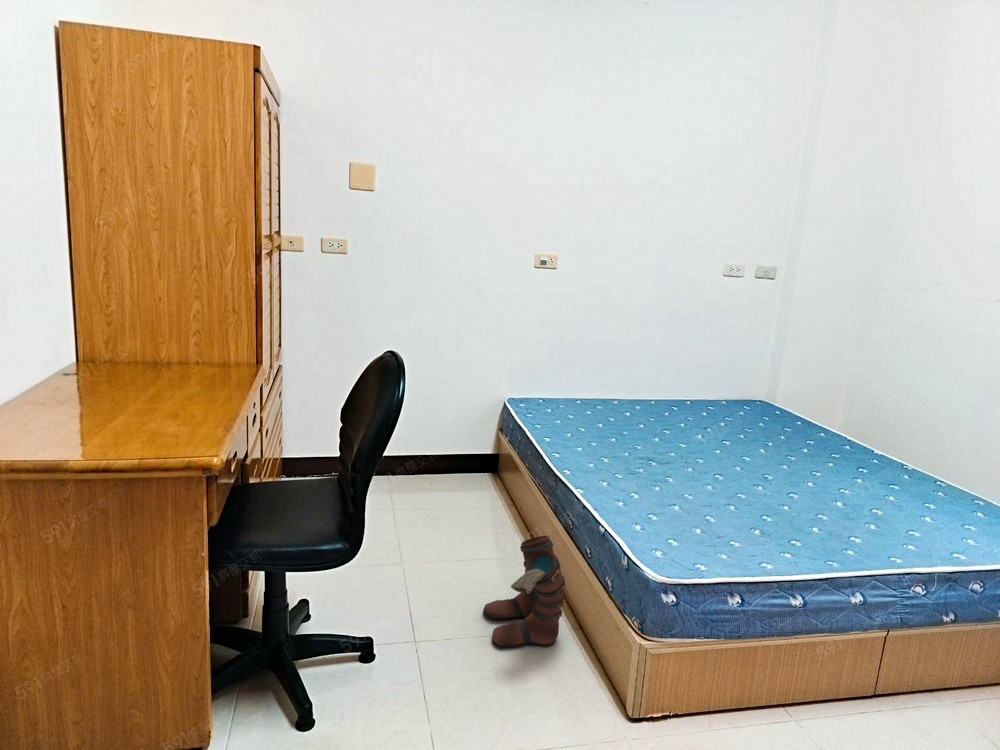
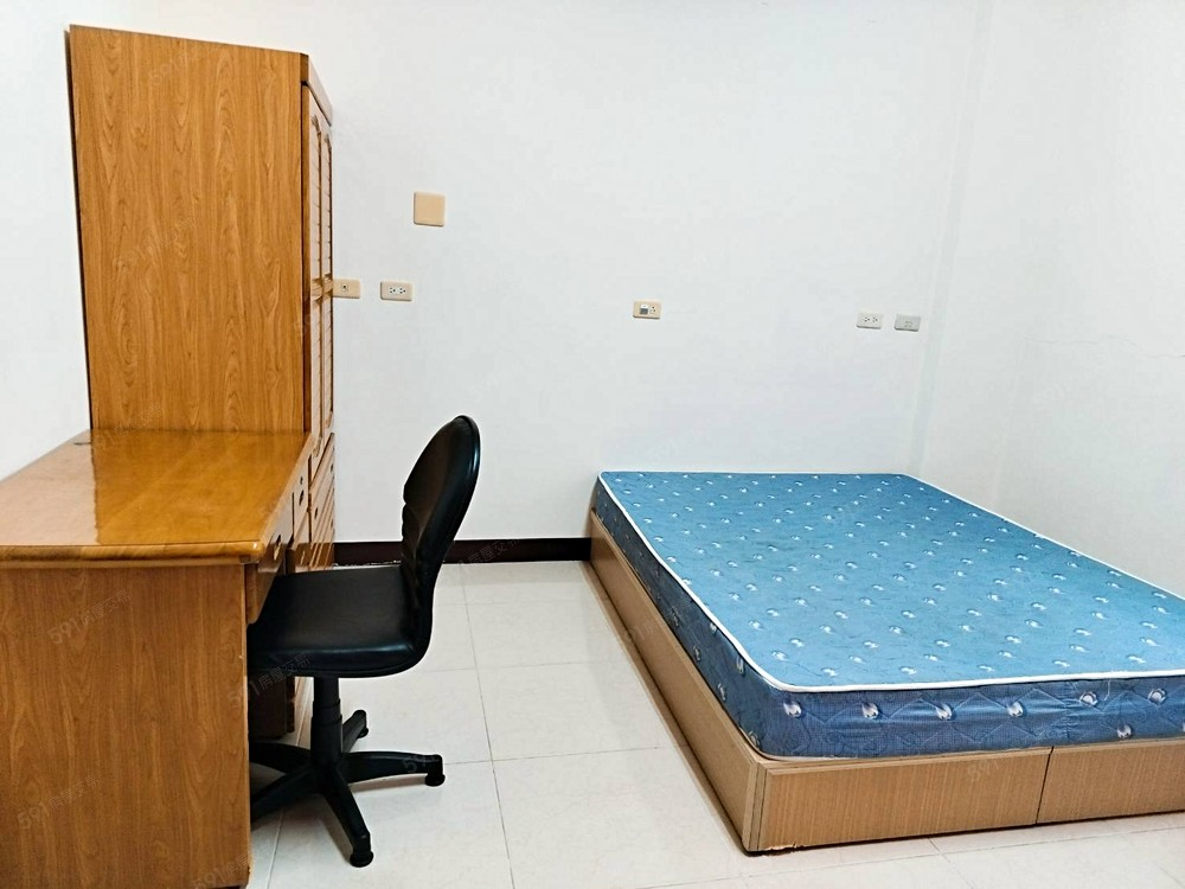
- boots [482,535,566,649]
